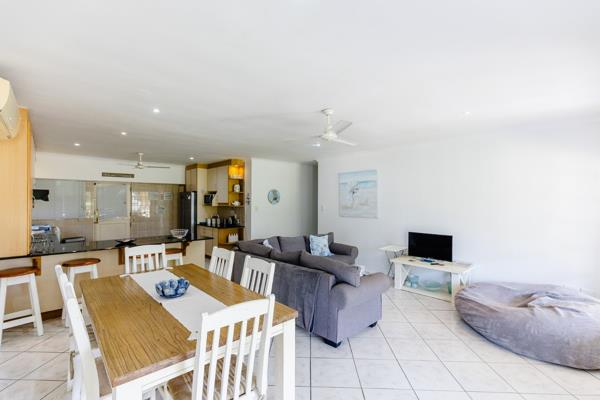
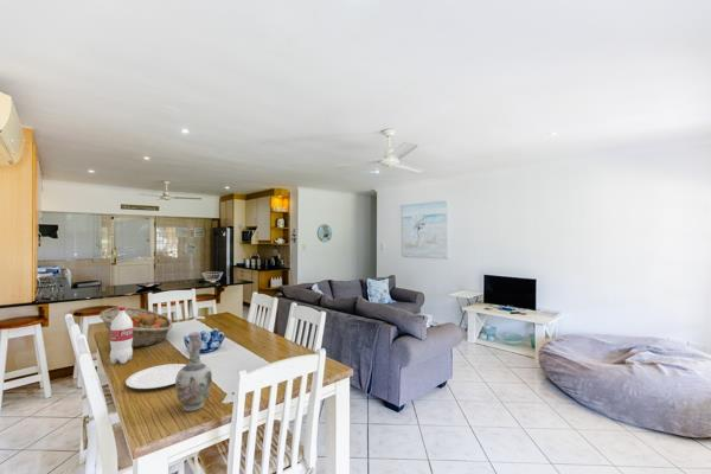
+ plate [124,363,187,390]
+ bottle [109,306,134,365]
+ vase [174,331,213,412]
+ fruit basket [98,306,173,350]
